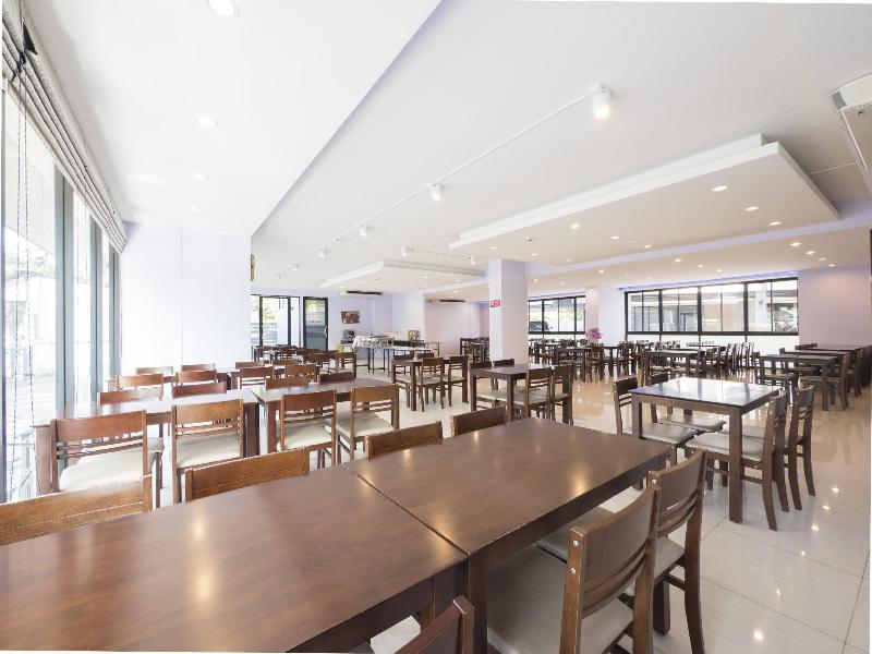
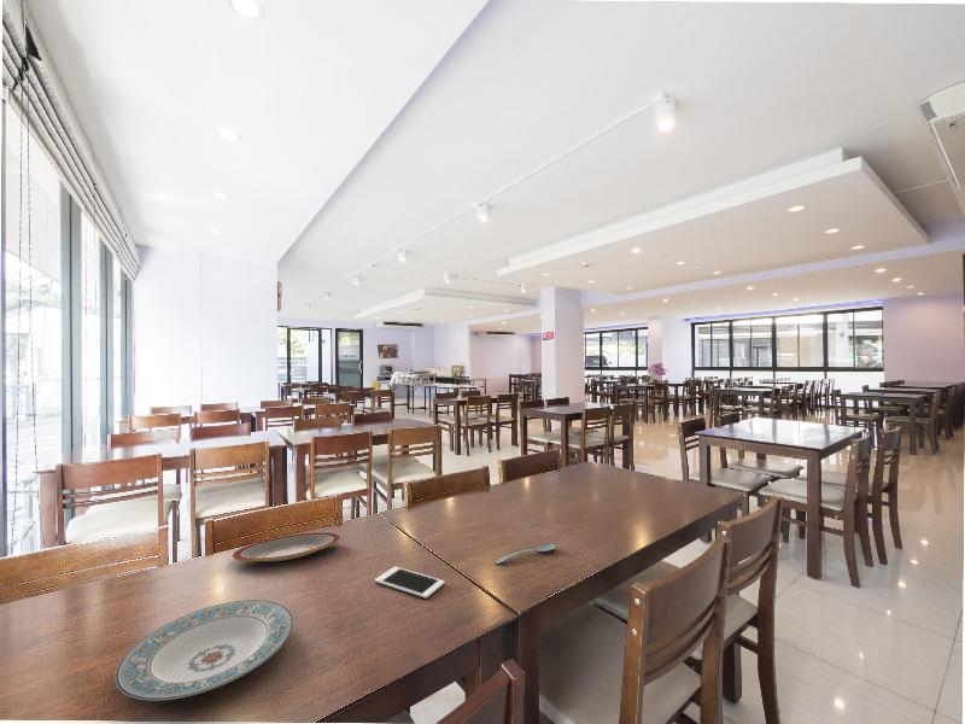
+ plate [232,531,341,564]
+ plate [115,599,294,701]
+ spoon [495,543,557,565]
+ cell phone [374,566,445,600]
